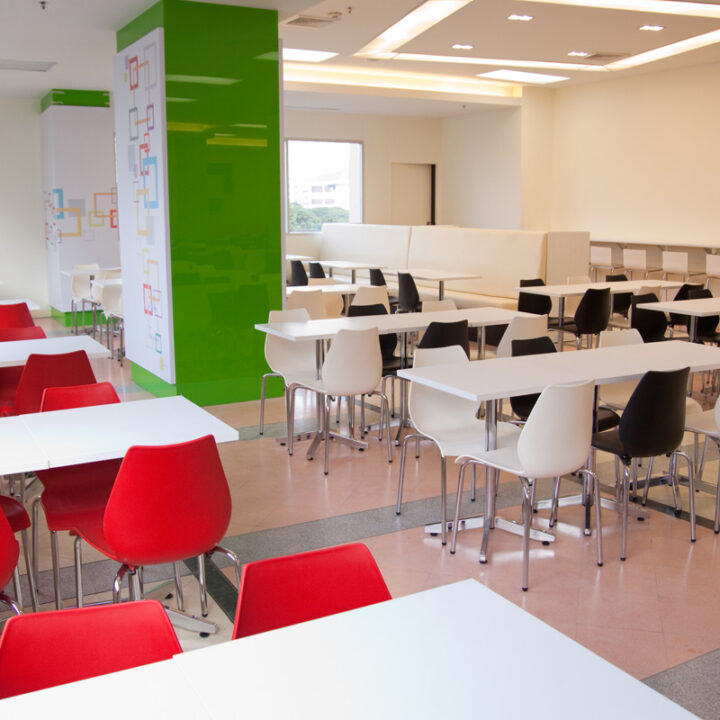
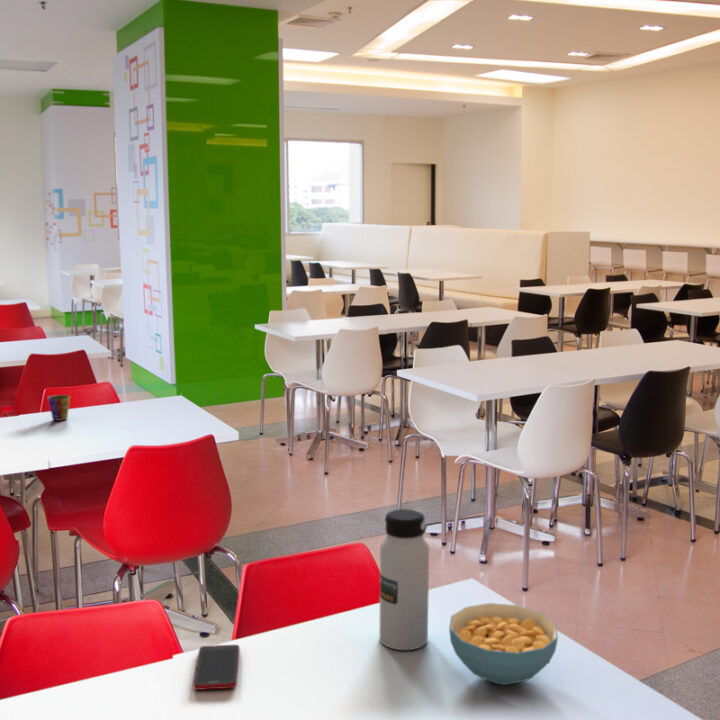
+ cereal bowl [448,602,559,686]
+ cell phone [192,644,241,691]
+ cup [47,394,71,422]
+ water bottle [378,508,430,651]
